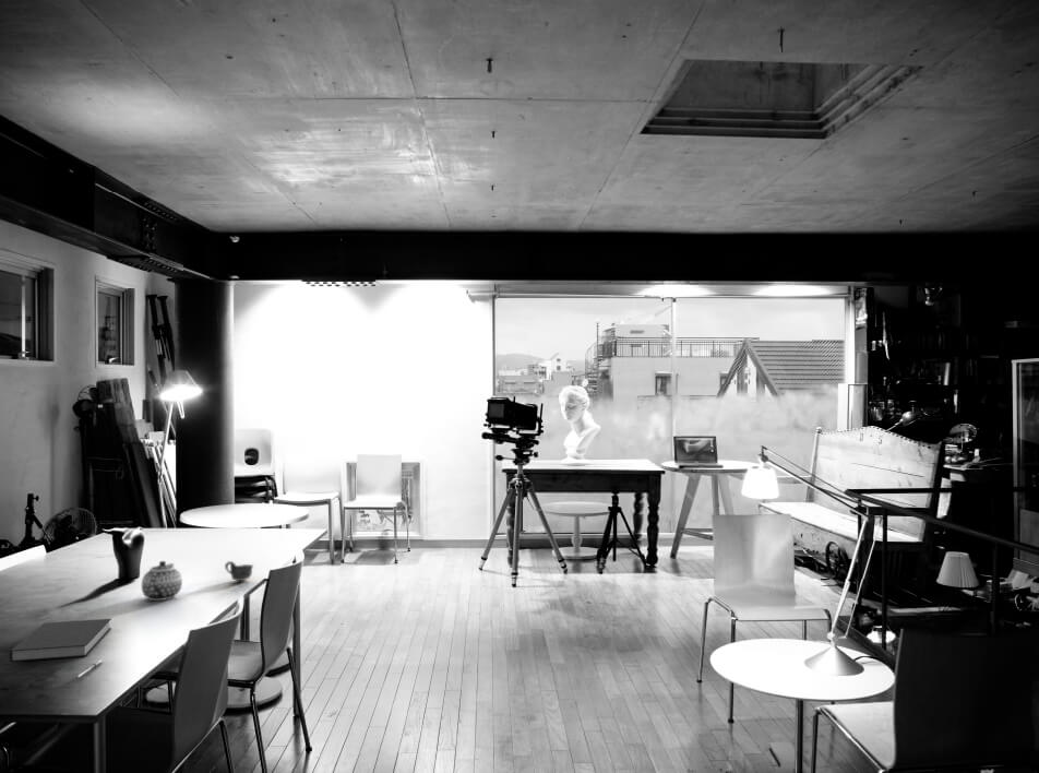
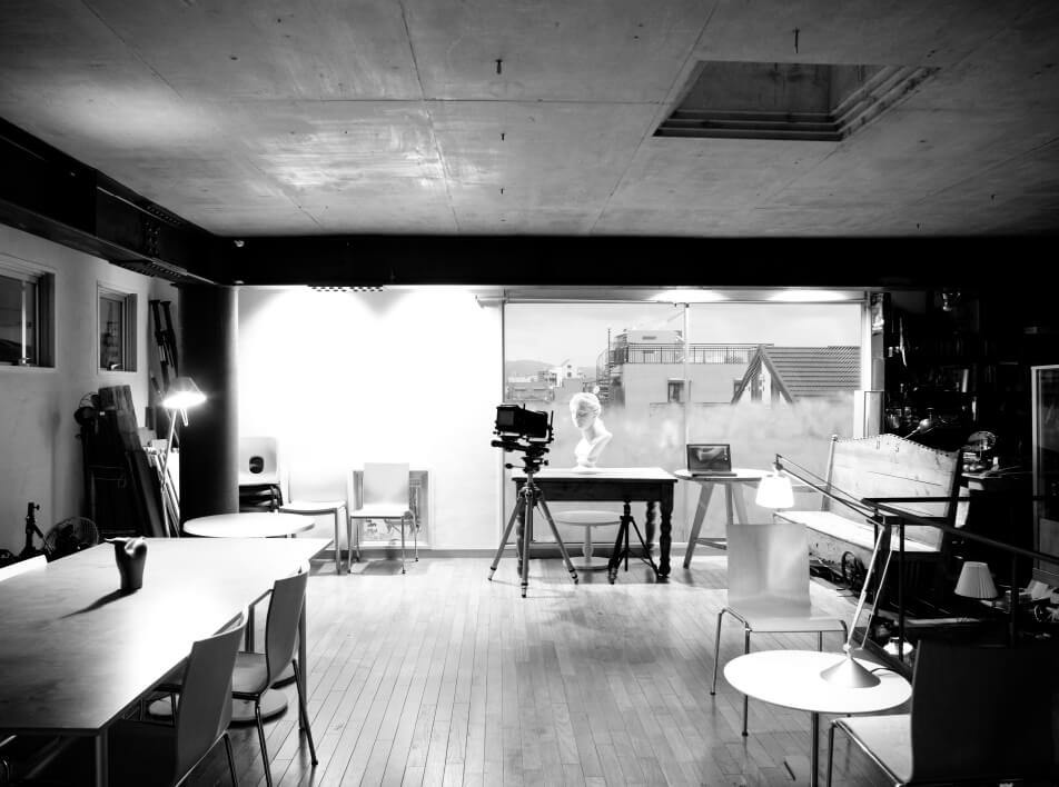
- pen [74,659,105,679]
- teapot [141,560,183,602]
- notebook [9,618,112,663]
- cup [224,560,254,582]
